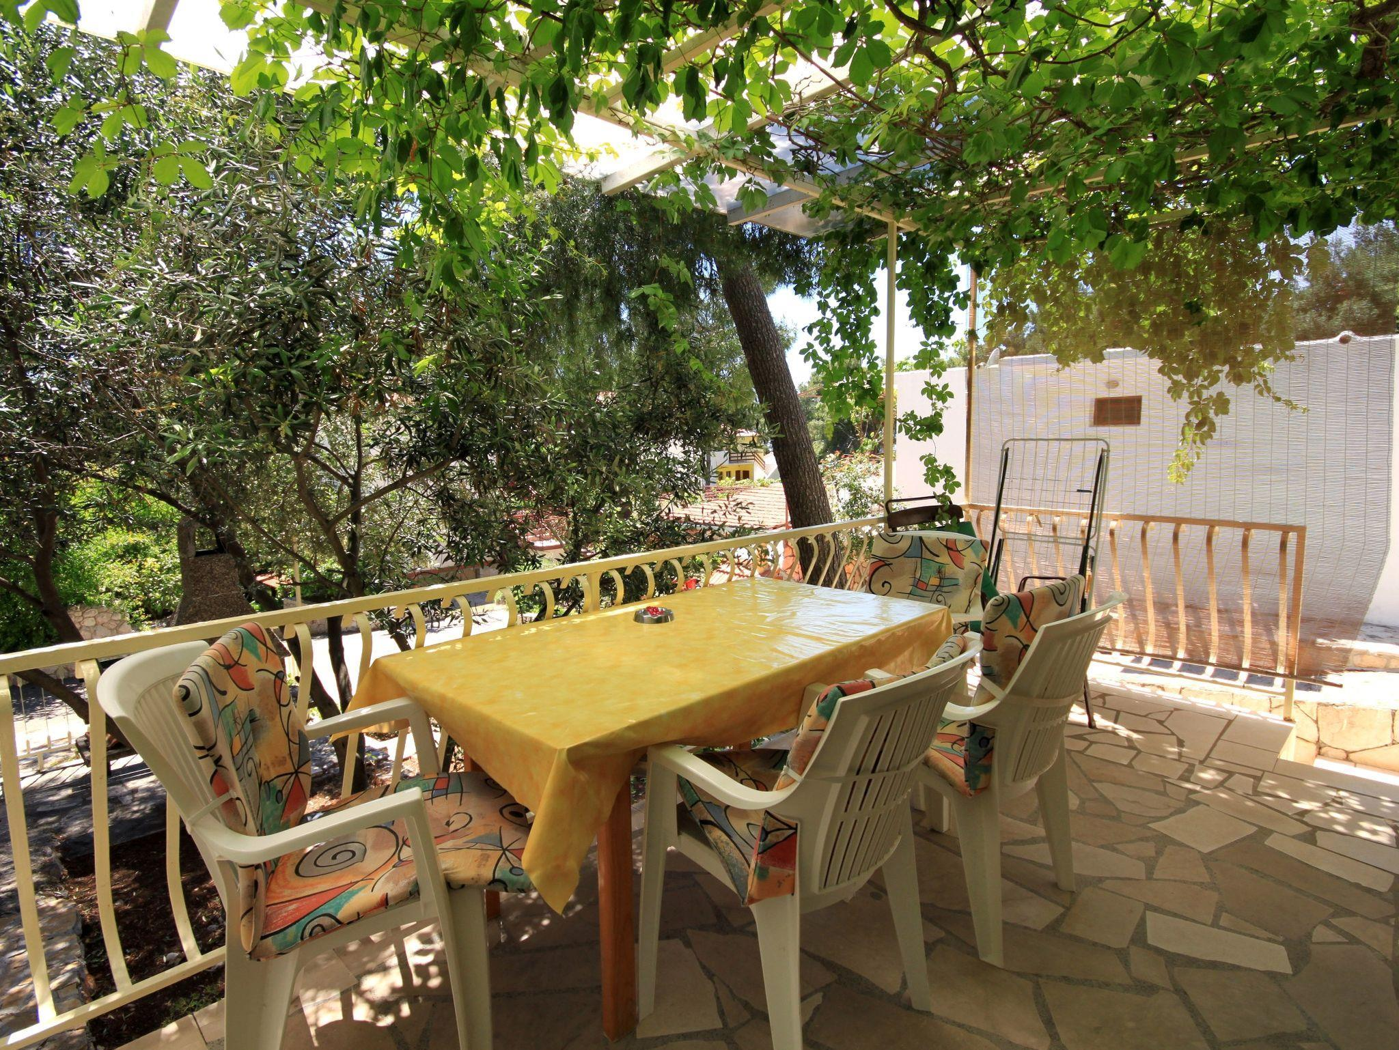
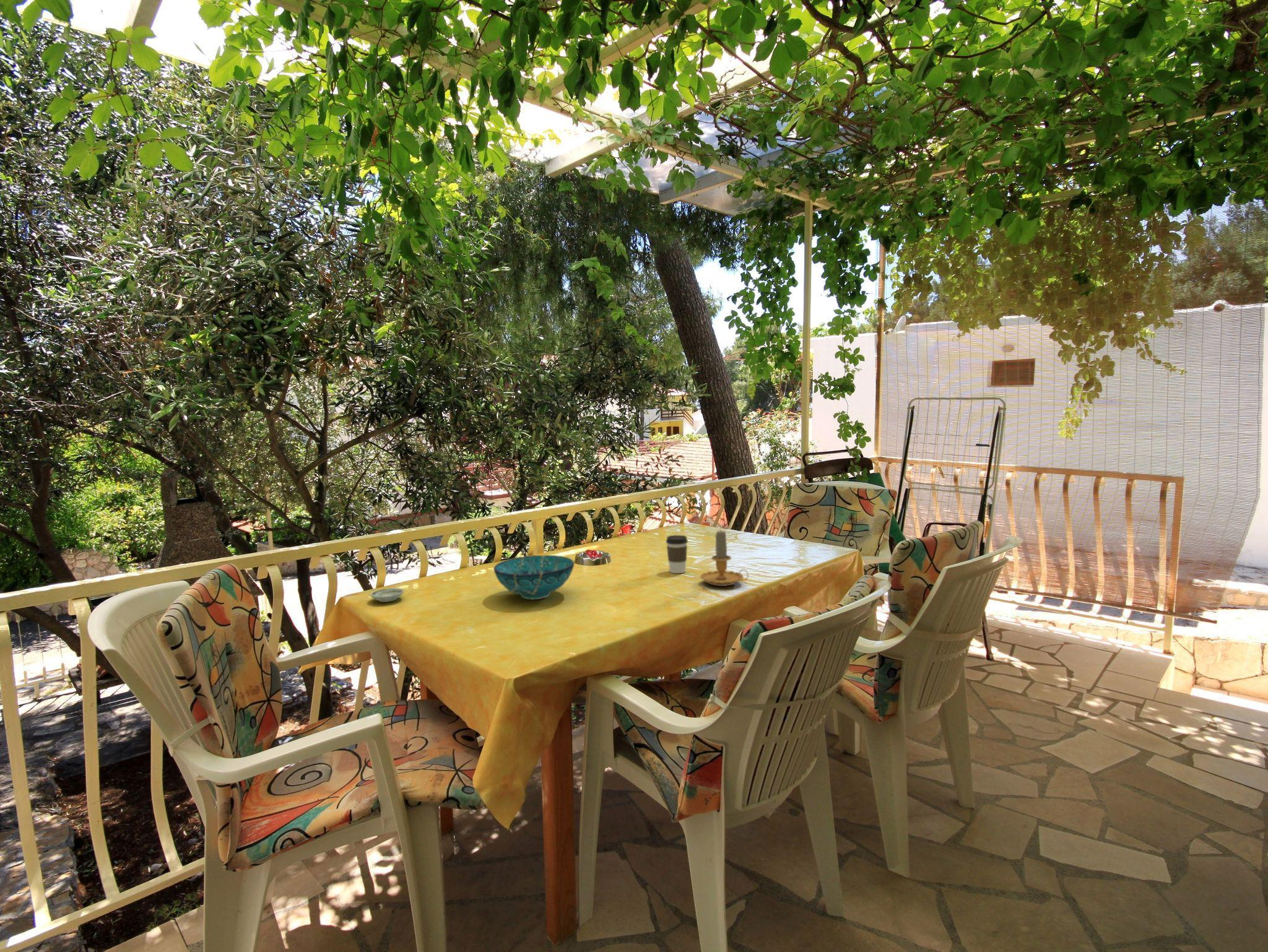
+ candle [700,527,749,587]
+ coffee cup [666,535,688,574]
+ bowl [493,555,575,600]
+ saucer [369,587,405,603]
